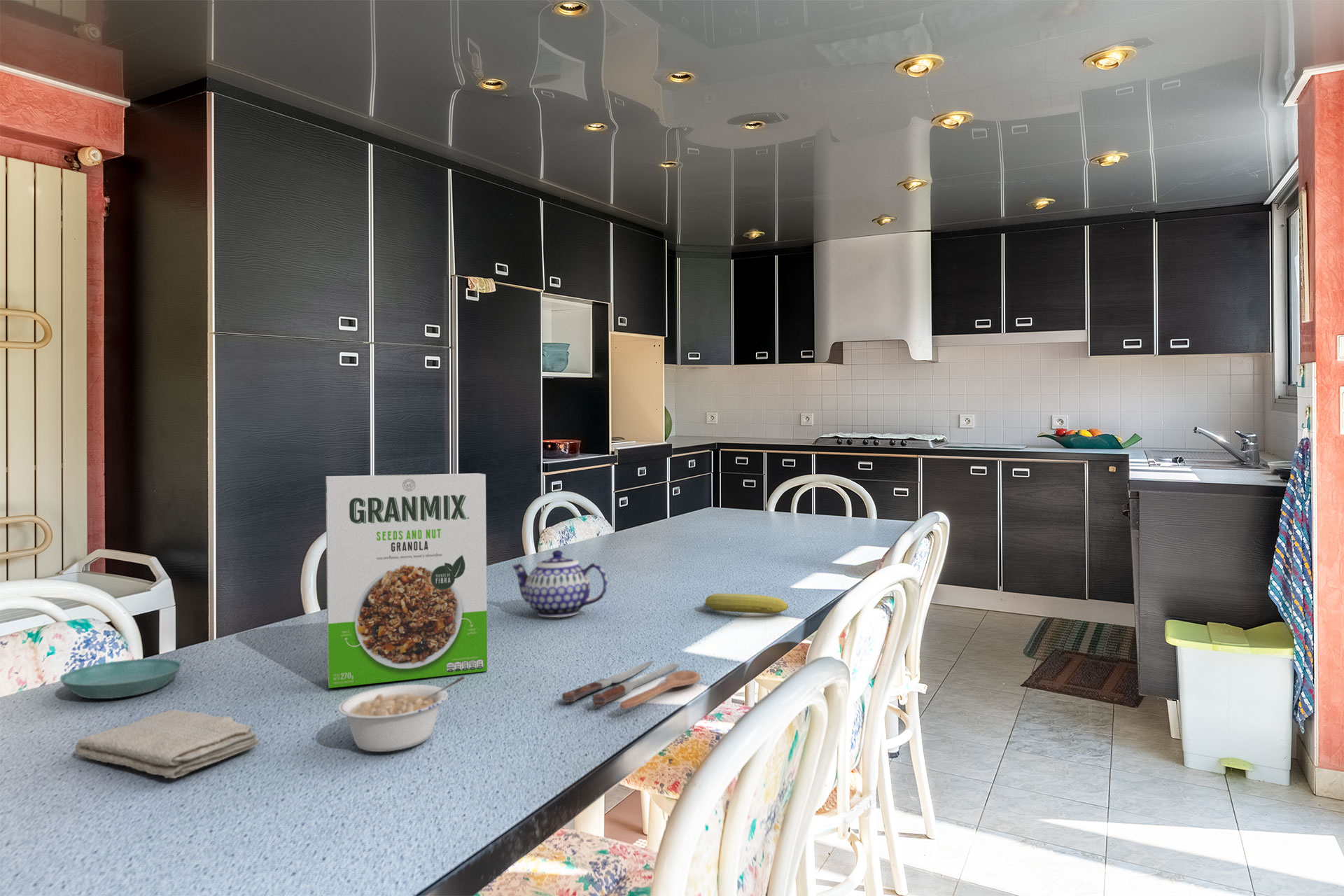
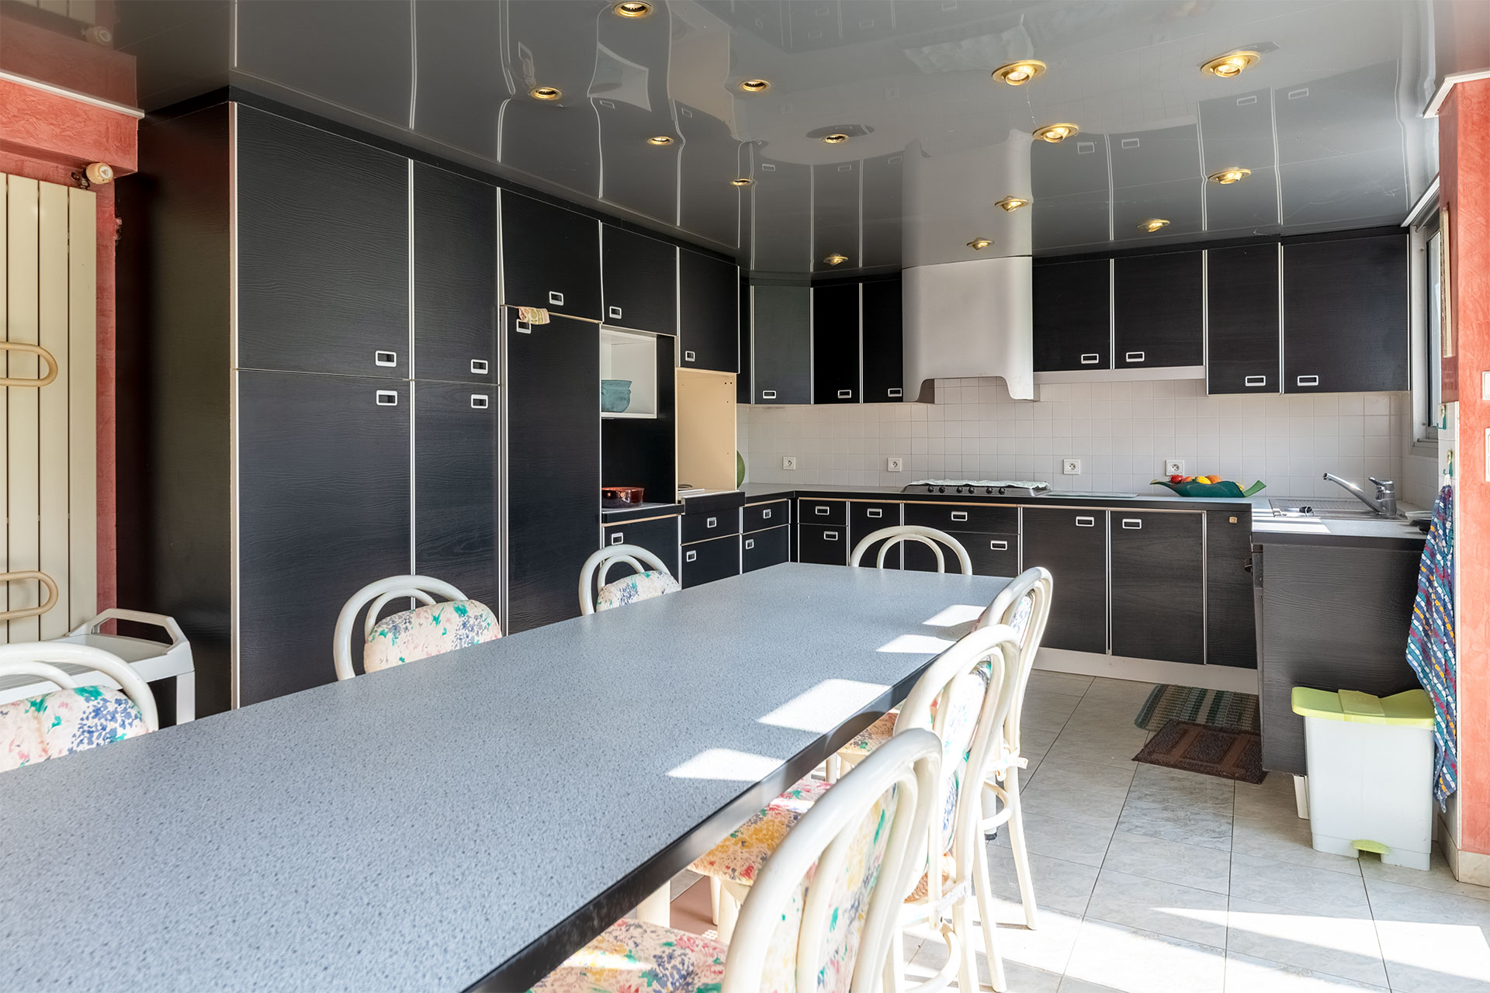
- legume [337,676,466,752]
- teapot [511,549,608,618]
- washcloth [73,708,260,779]
- spoon [561,660,701,710]
- saucer [59,658,183,699]
- fruit [705,593,789,615]
- cereal box [325,472,488,689]
